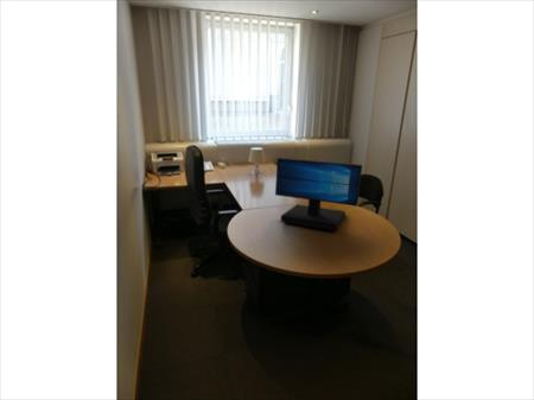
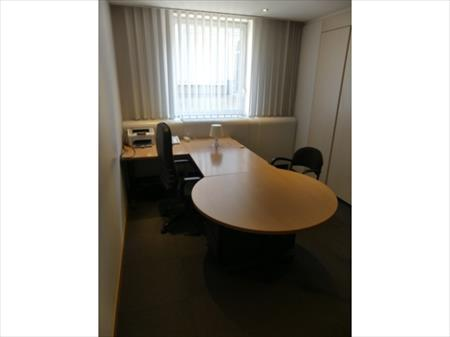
- monitor [274,157,363,233]
